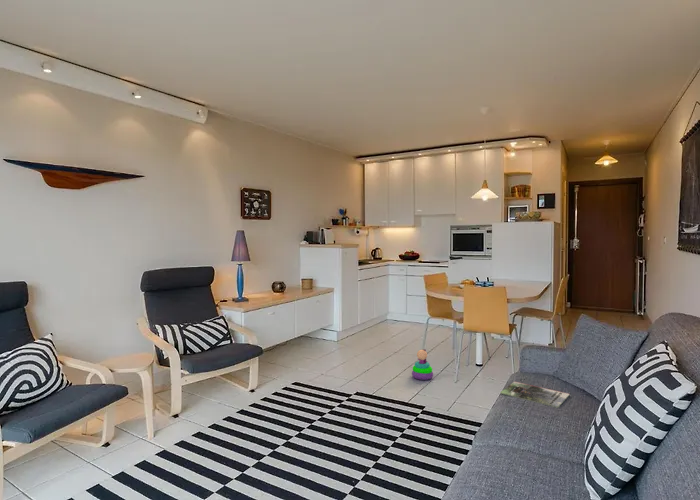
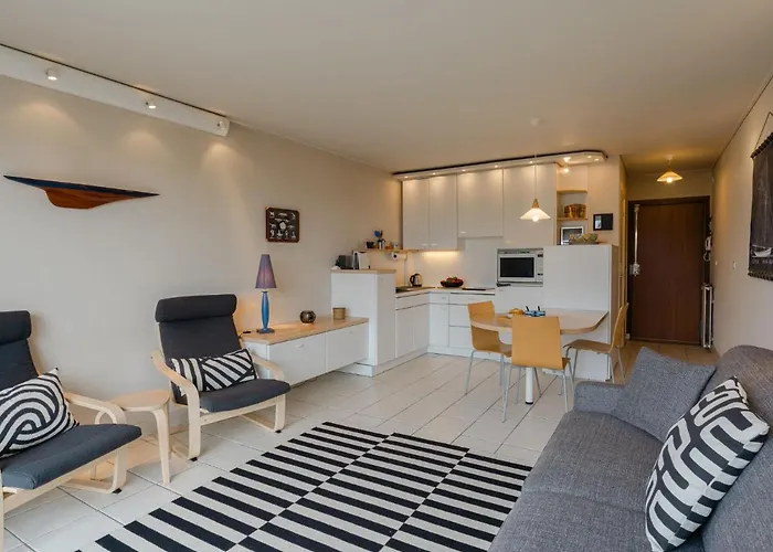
- stacking toy [411,348,434,381]
- magazine [499,381,570,409]
